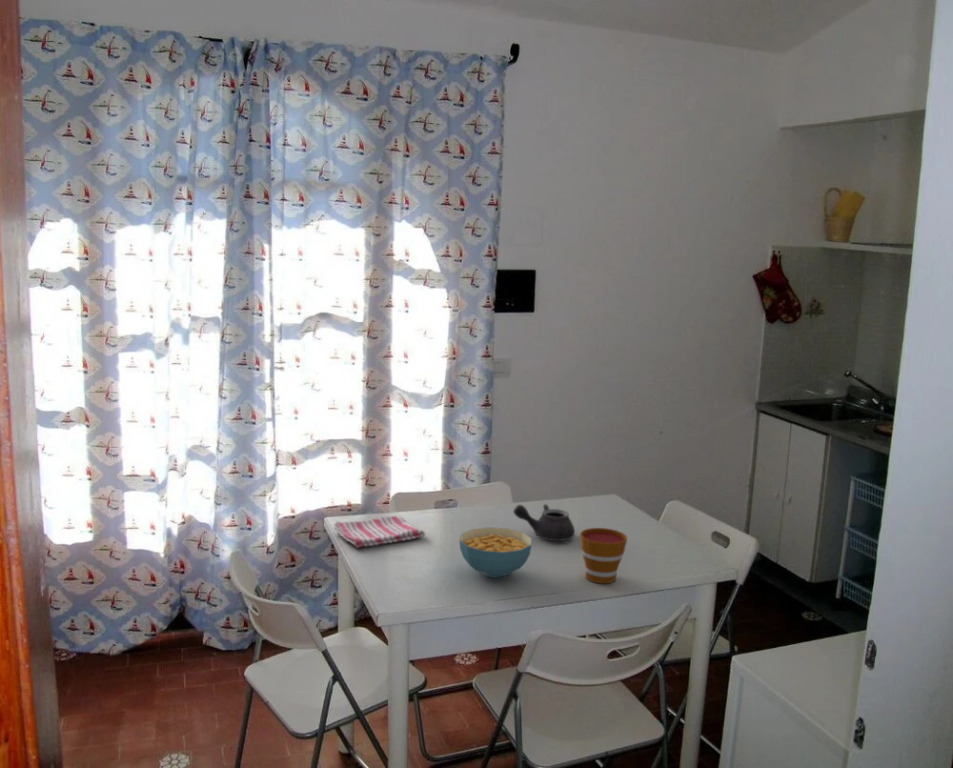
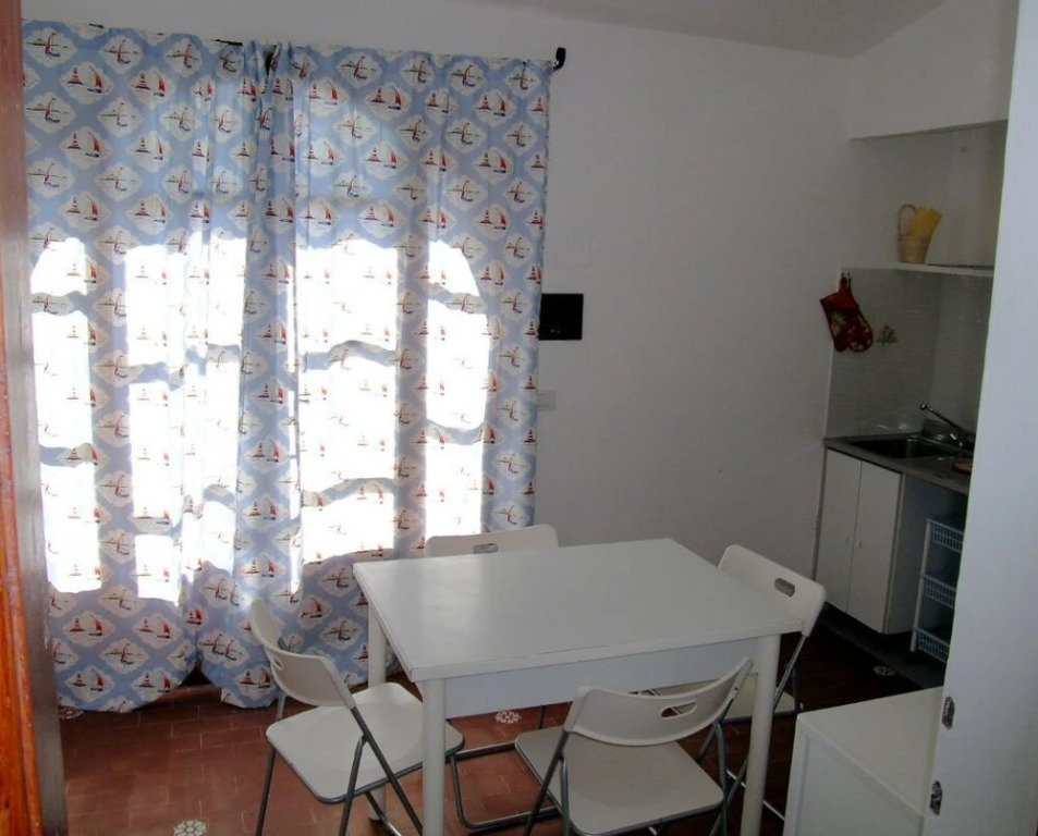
- teapot [513,503,576,542]
- cup [579,527,628,584]
- cereal bowl [458,526,533,579]
- dish towel [333,515,426,549]
